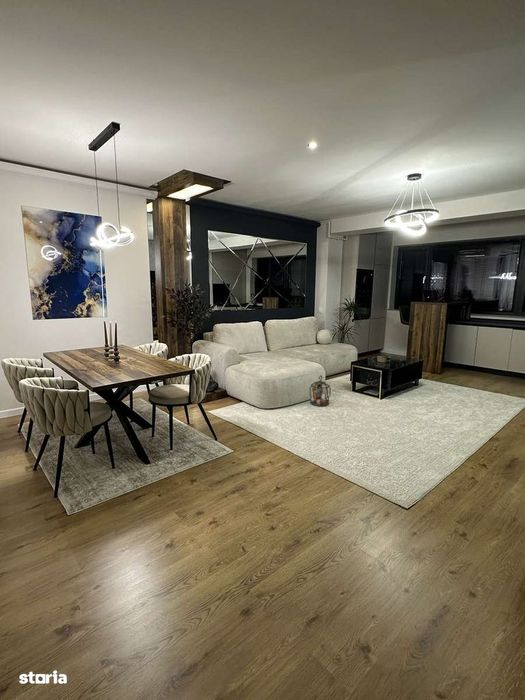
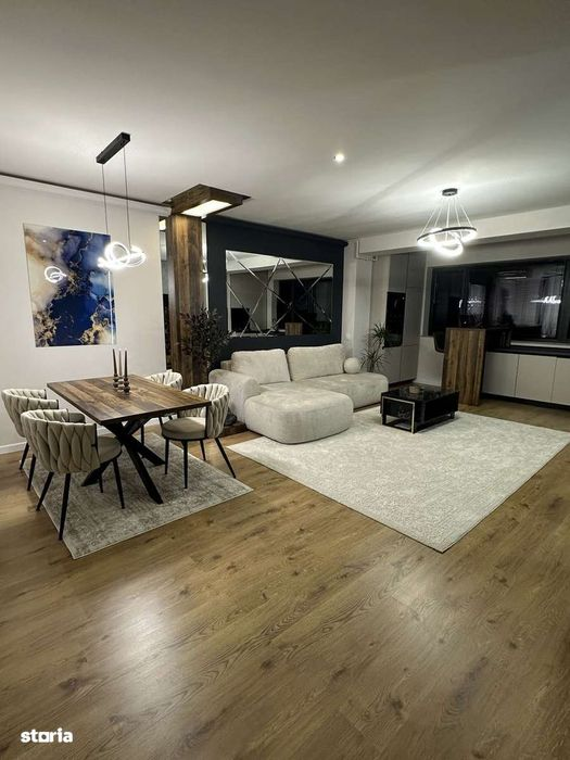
- lantern [308,374,332,407]
